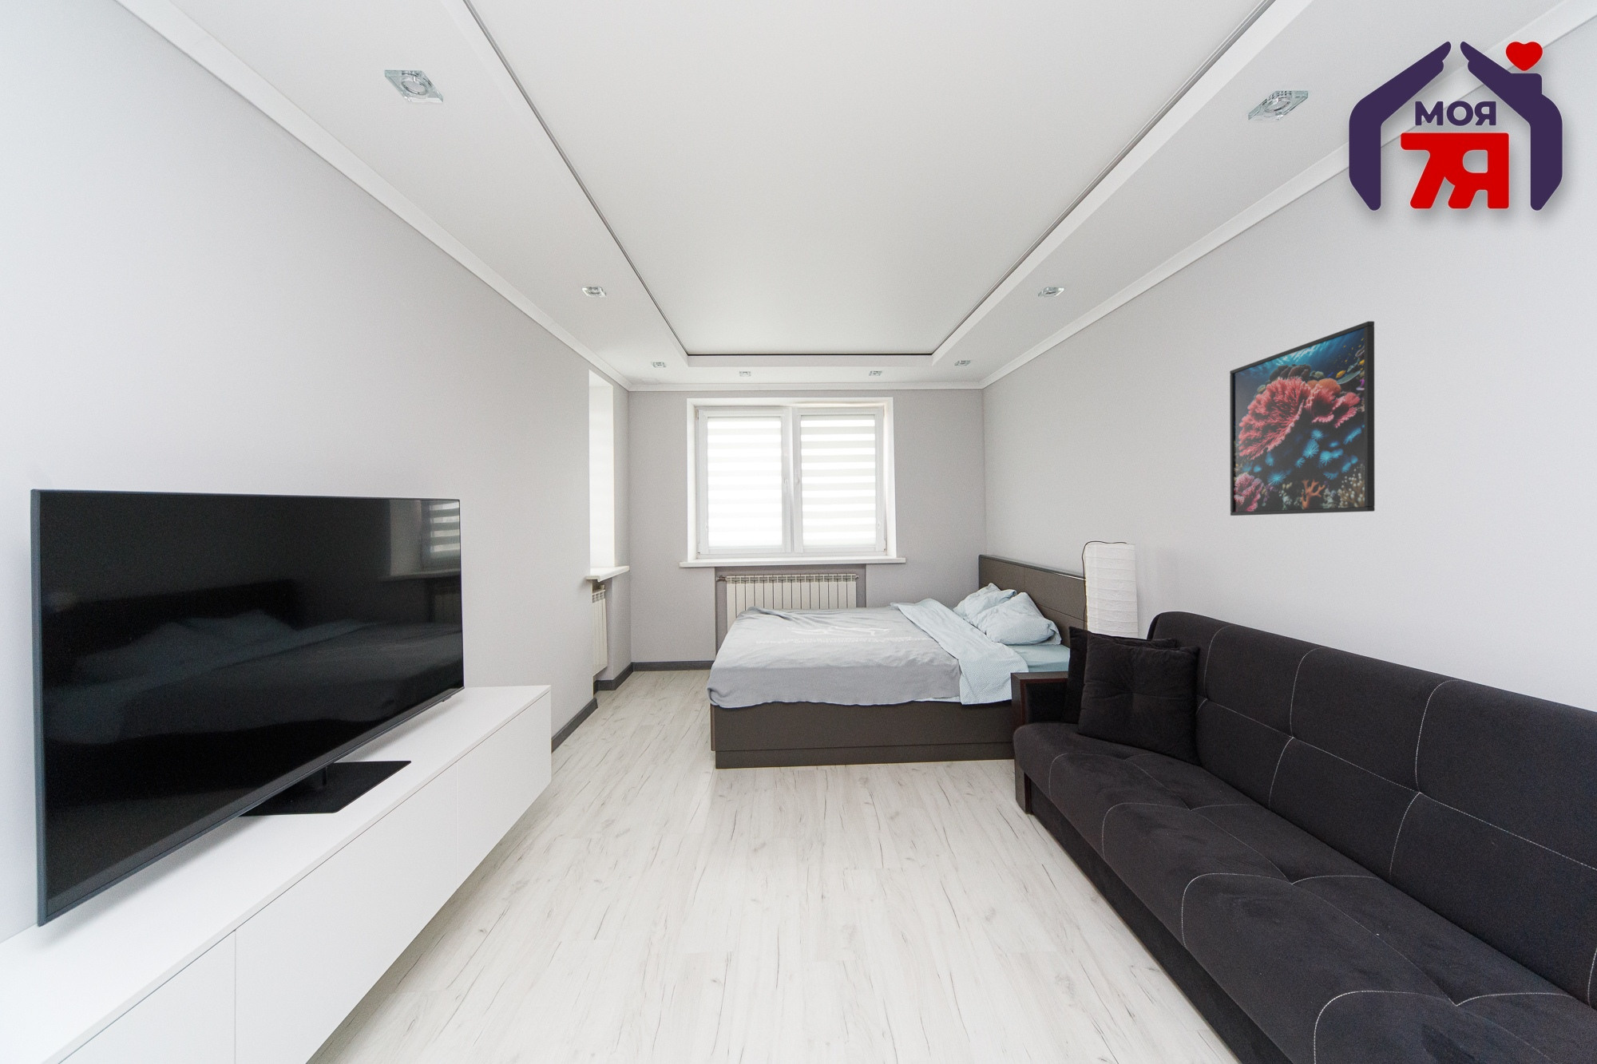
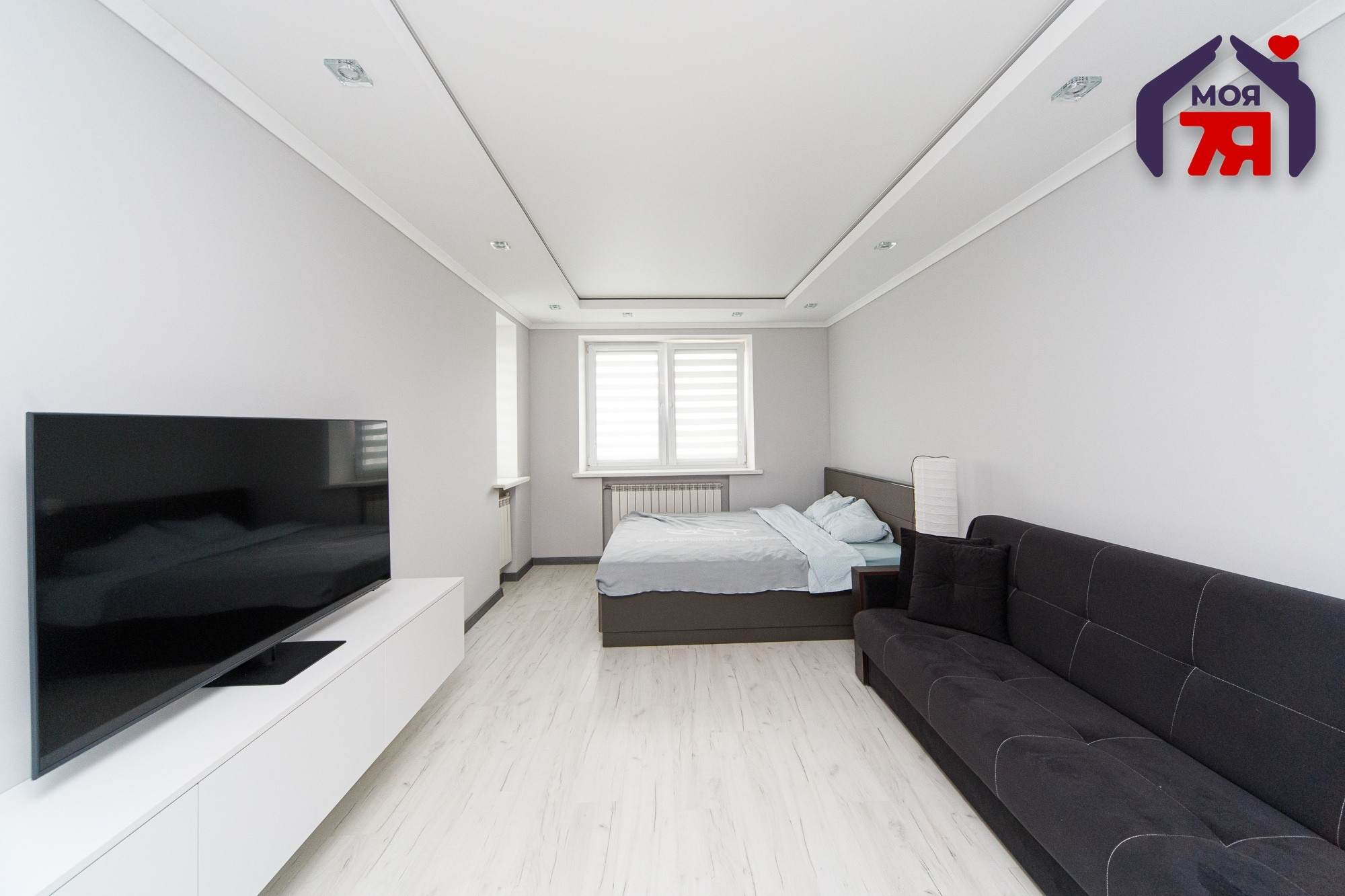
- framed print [1229,321,1376,517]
